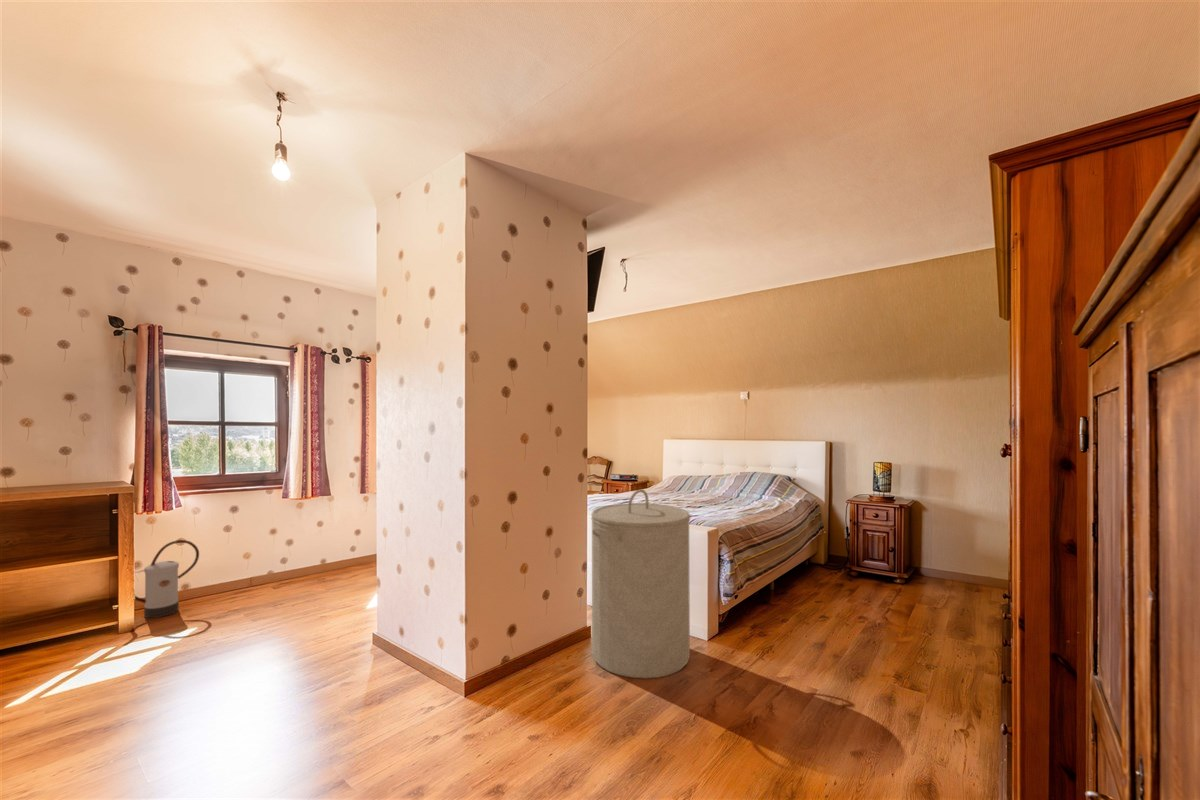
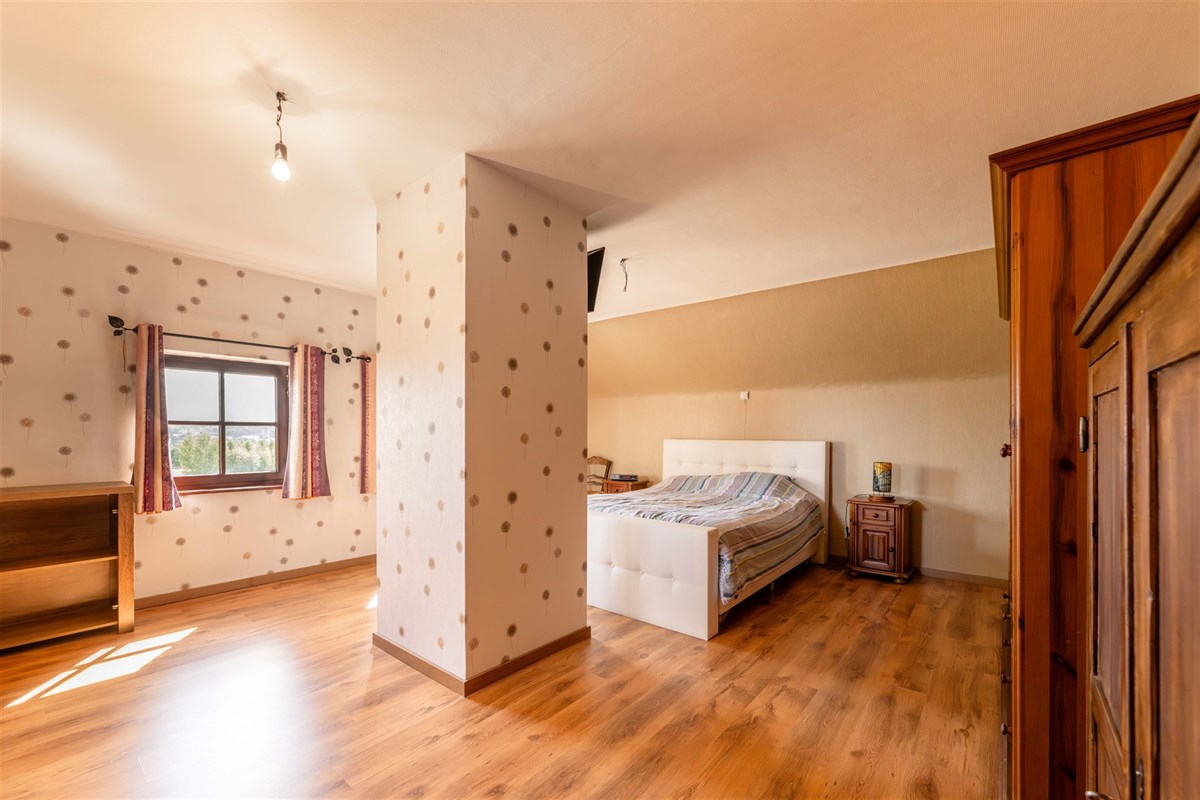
- laundry hamper [590,488,691,680]
- watering can [134,539,200,619]
